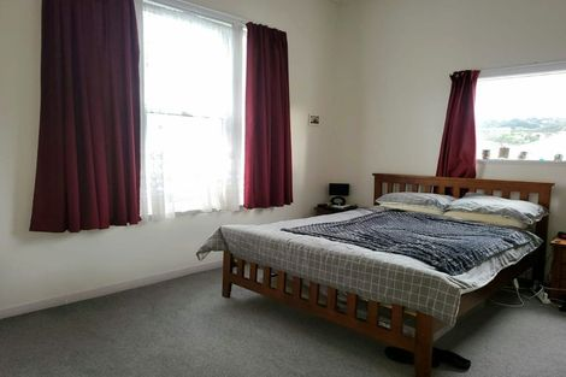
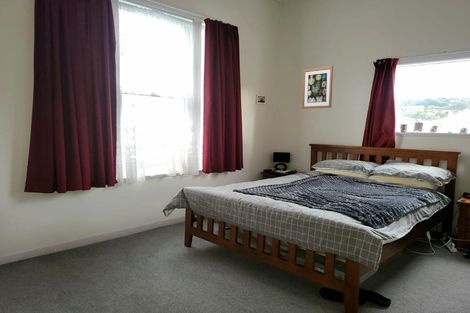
+ wall art [301,65,334,110]
